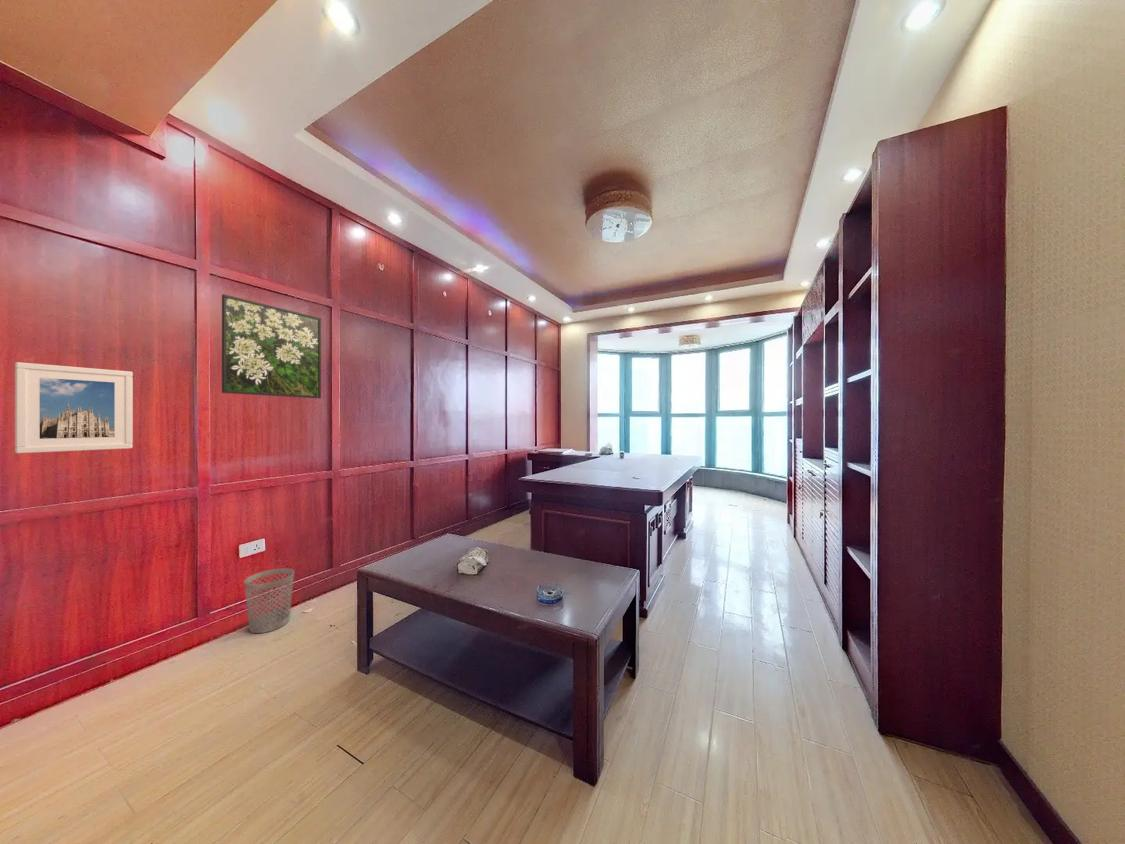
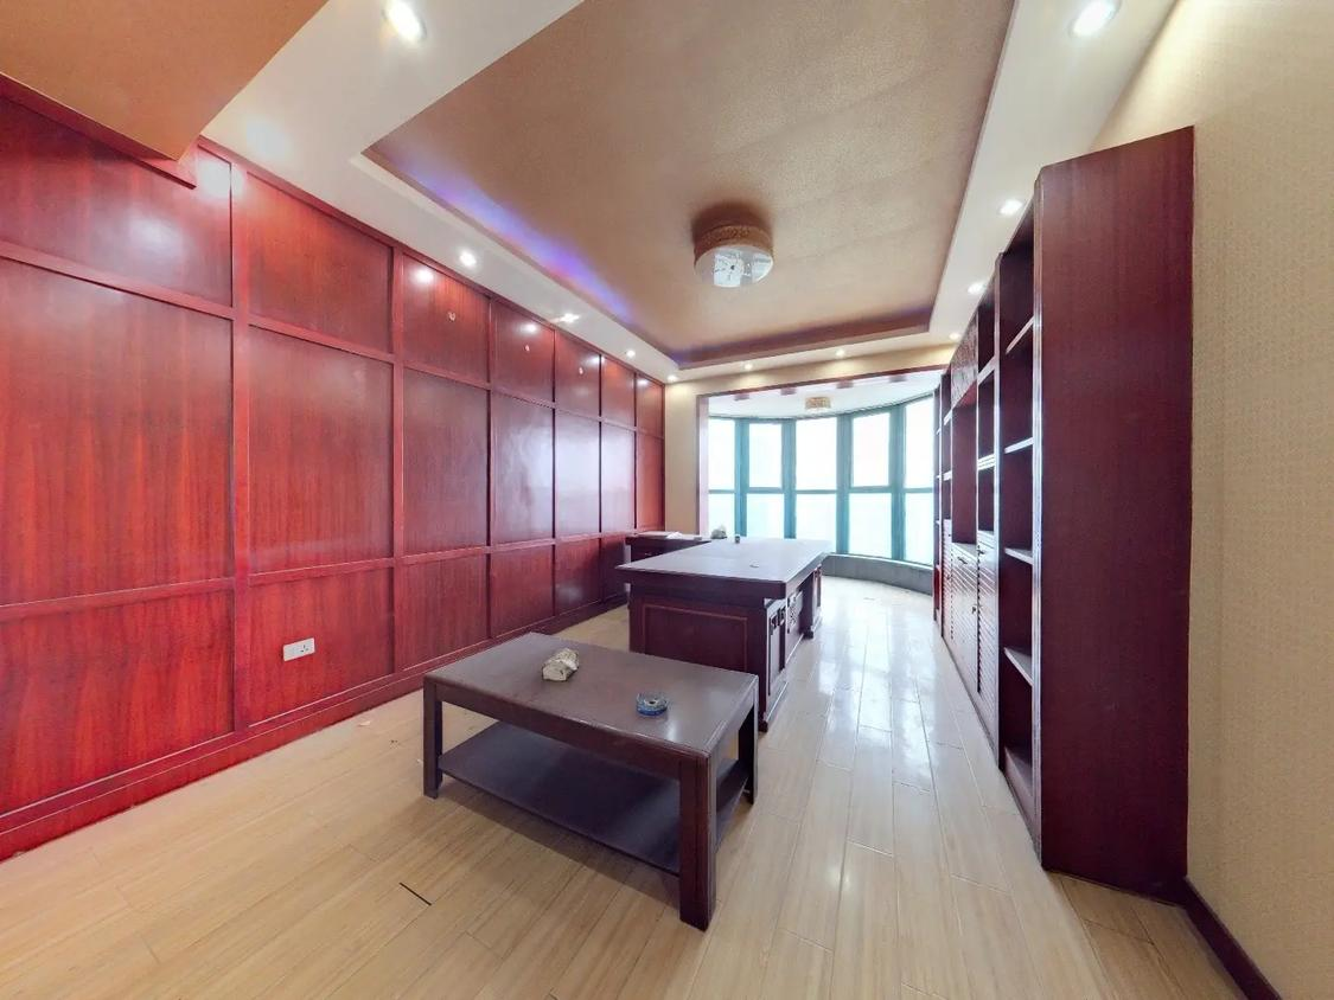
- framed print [221,293,322,399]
- wastebasket [243,567,295,634]
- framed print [14,361,134,454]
